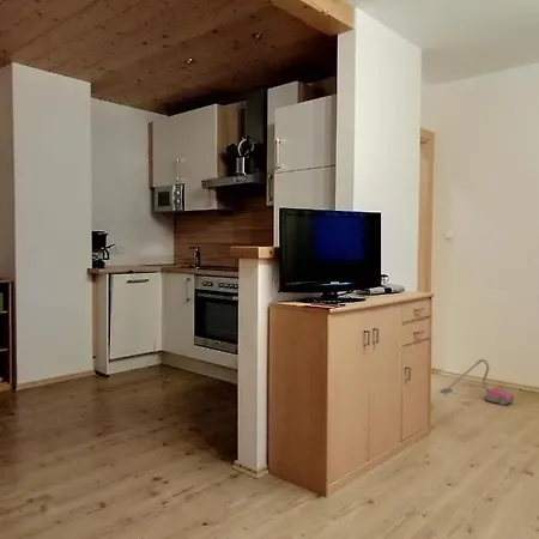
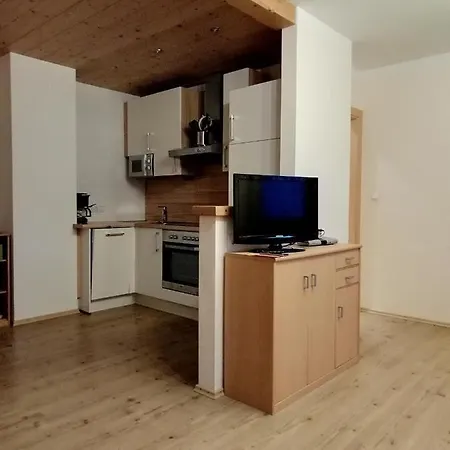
- vacuum cleaner [440,358,515,406]
